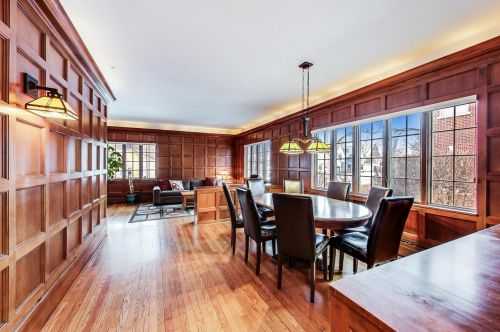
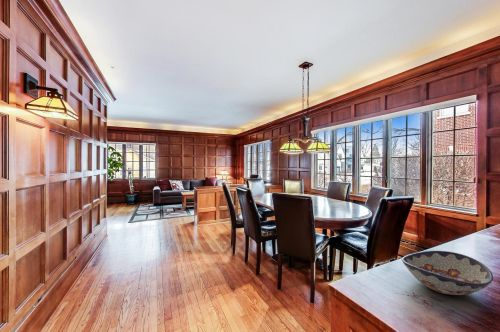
+ decorative bowl [400,250,494,296]
